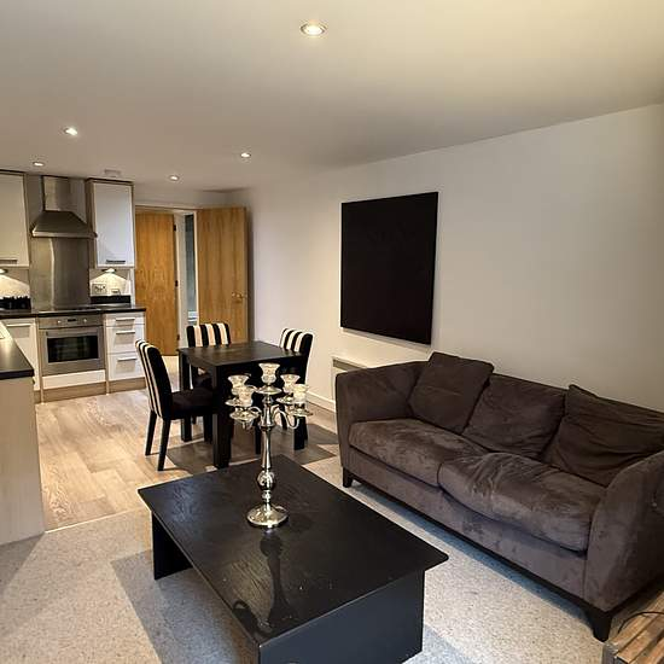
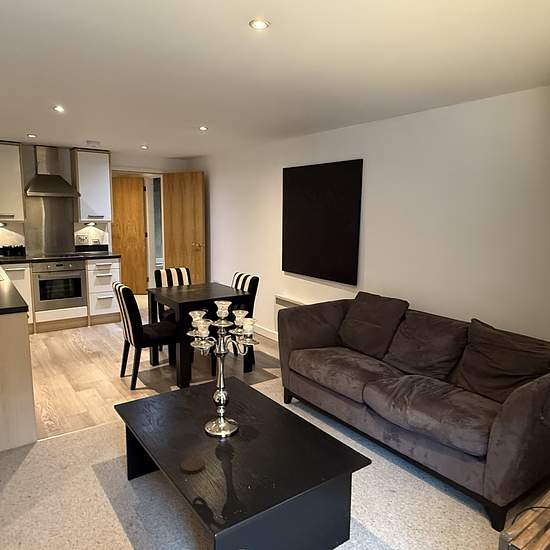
+ coaster [180,457,205,475]
